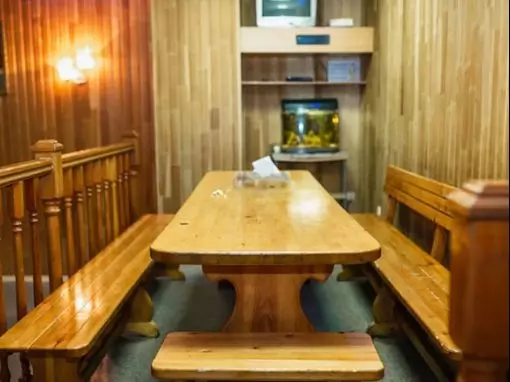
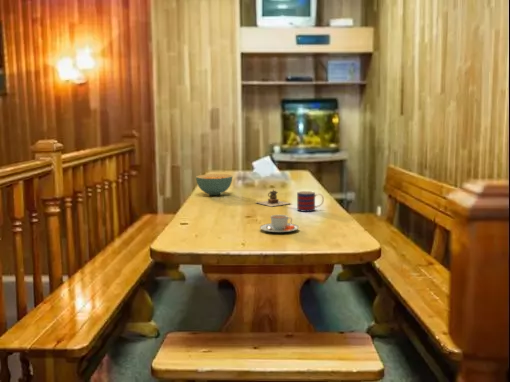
+ mug [296,190,325,213]
+ teacup [259,214,300,233]
+ teapot [254,189,291,207]
+ cereal bowl [195,173,233,196]
